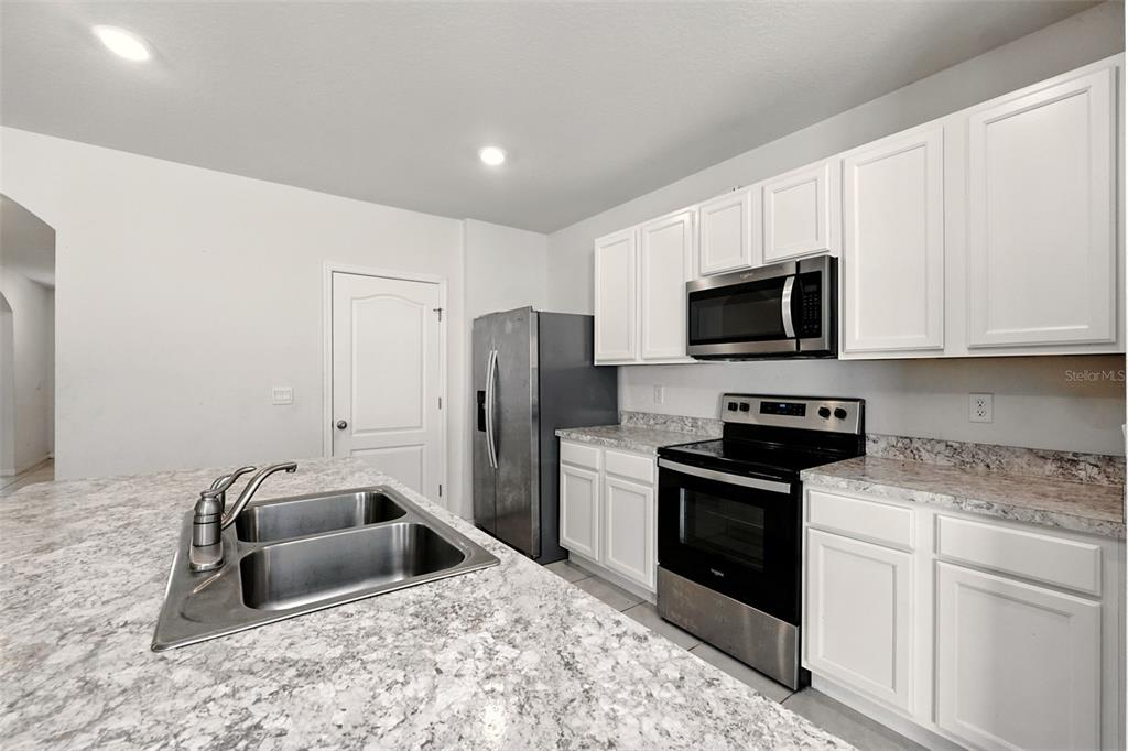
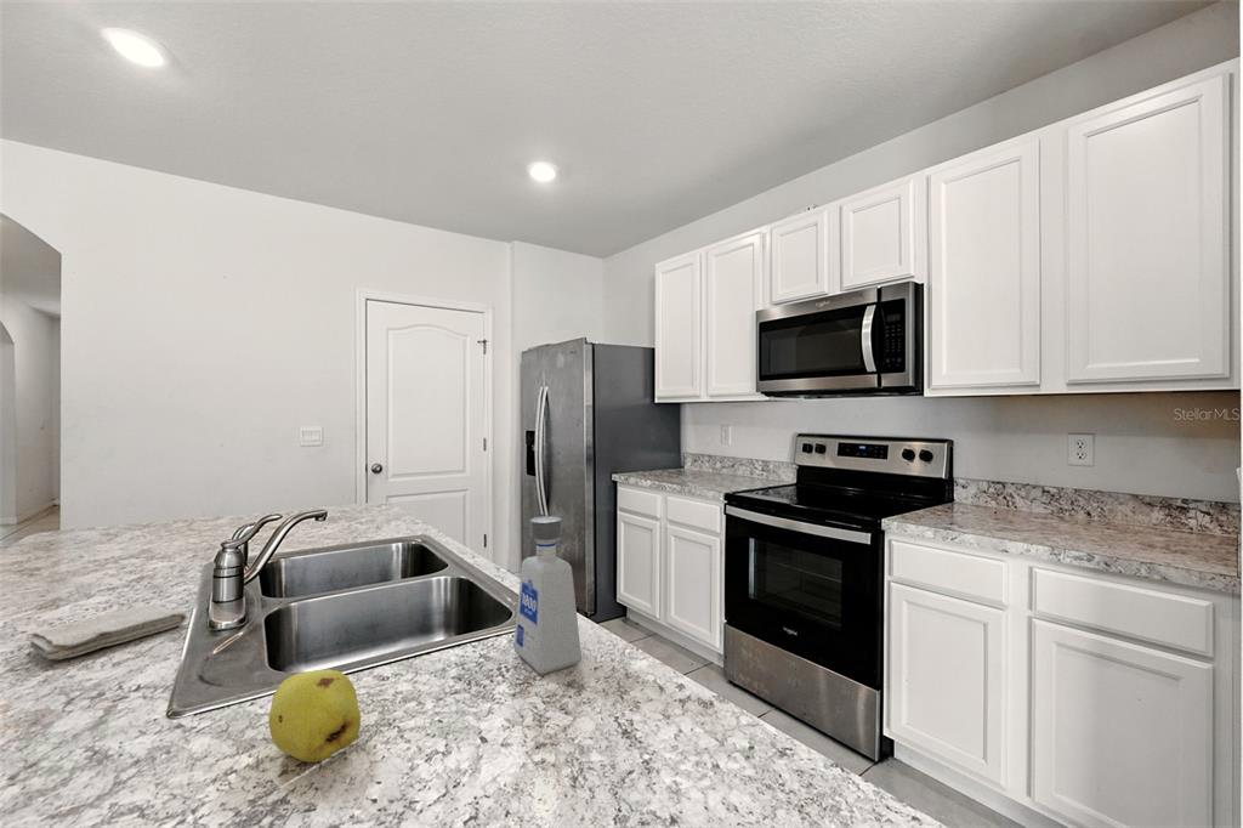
+ washcloth [25,602,188,660]
+ fruit [267,668,362,764]
+ soap dispenser [512,515,583,676]
